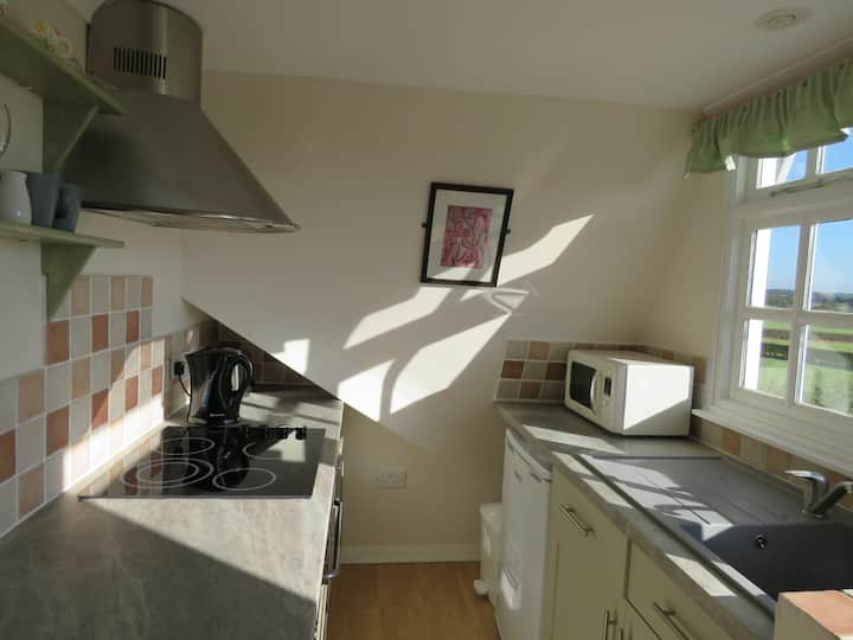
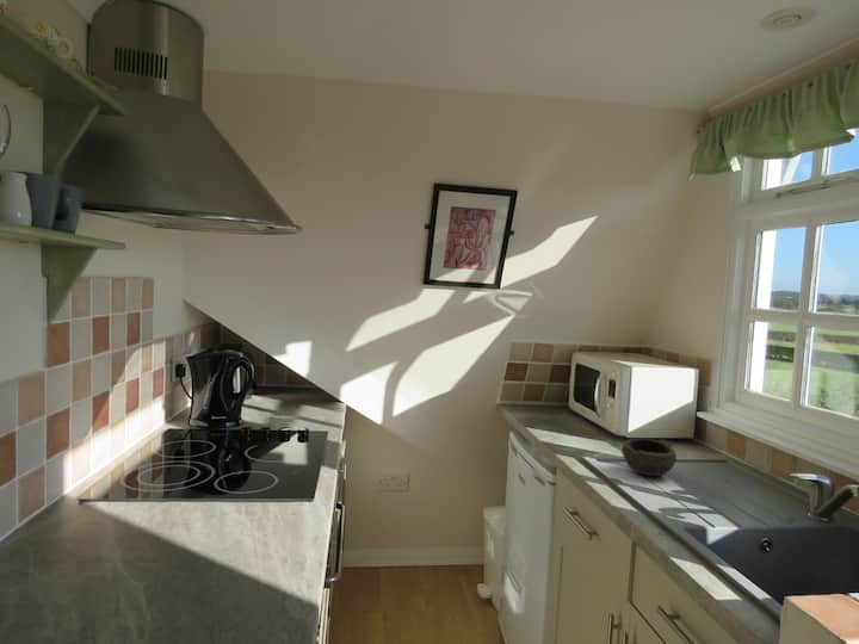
+ bowl [620,436,678,477]
